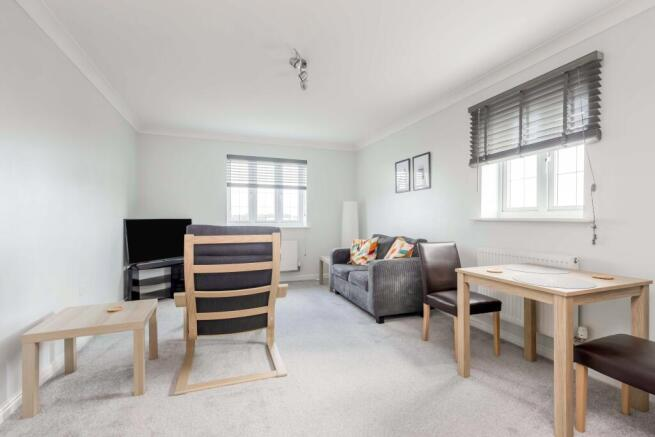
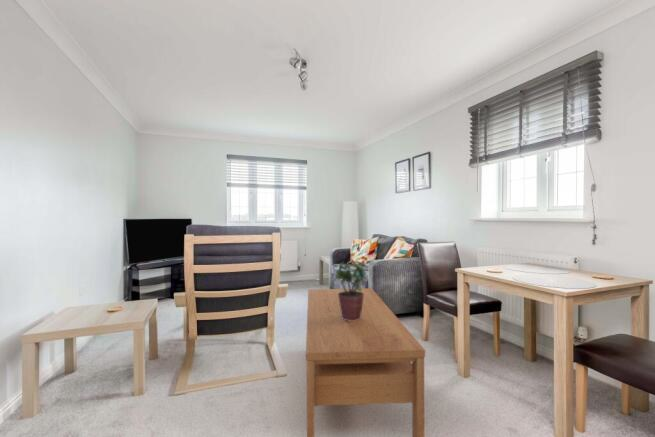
+ potted plant [332,259,368,321]
+ coffee table [305,287,426,437]
